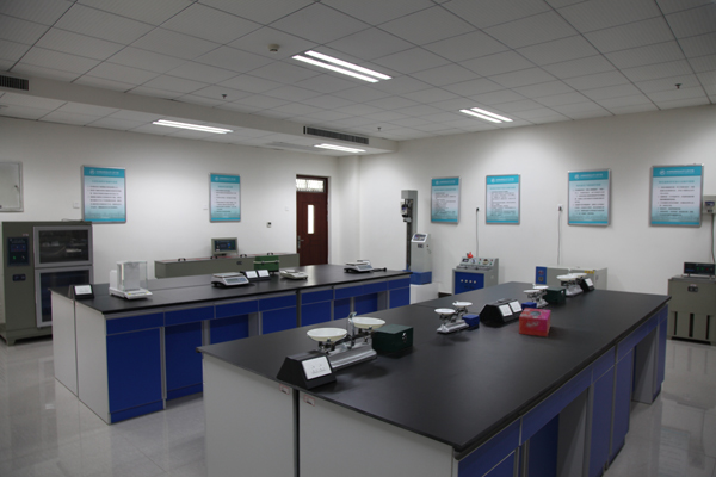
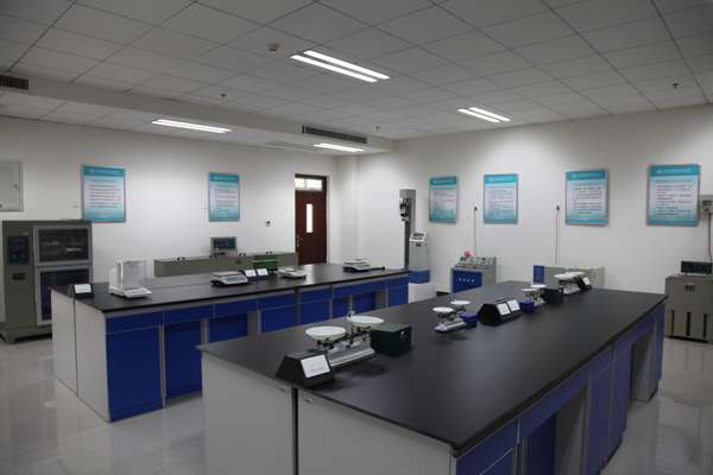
- tissue box [518,306,551,337]
